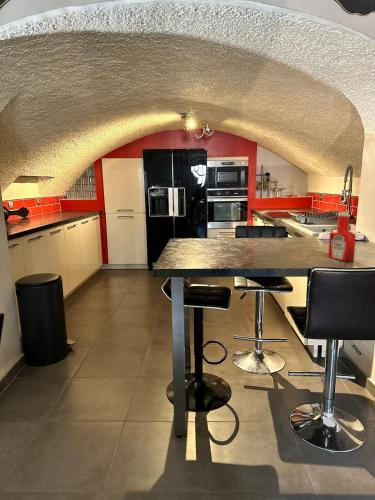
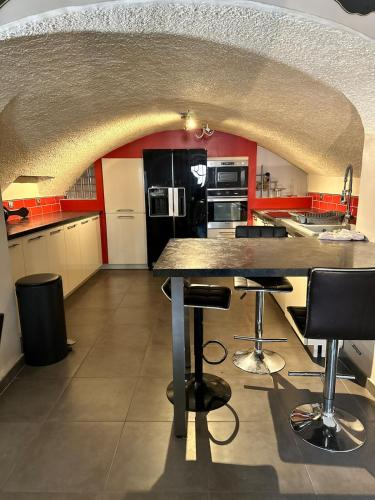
- soap bottle [327,211,357,262]
